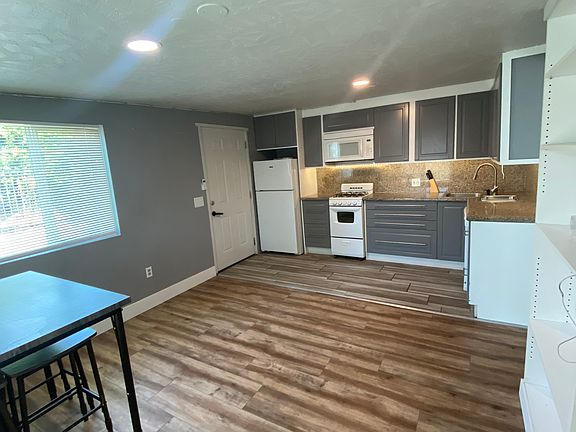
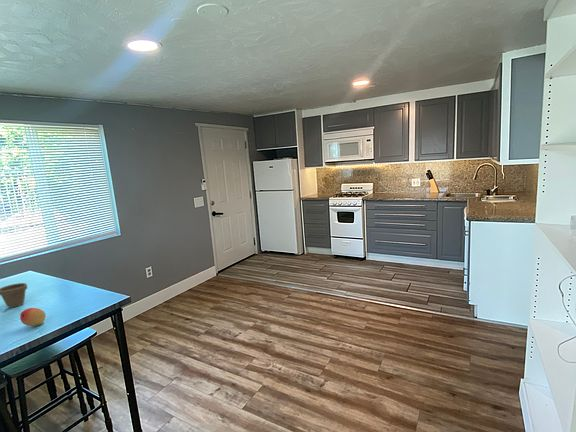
+ flower pot [0,282,28,309]
+ fruit [19,307,47,327]
